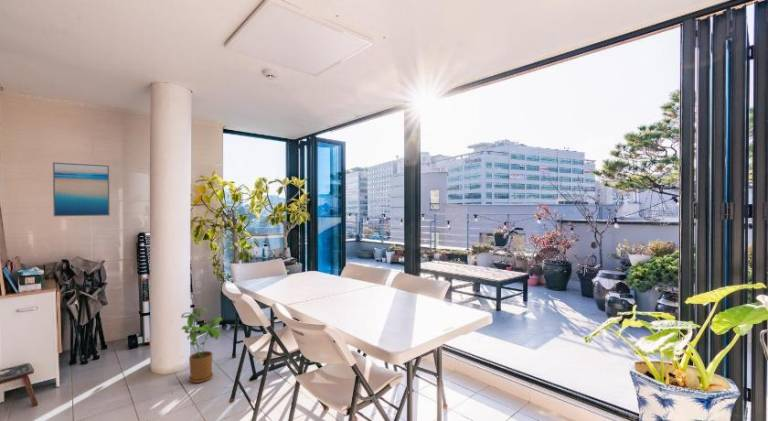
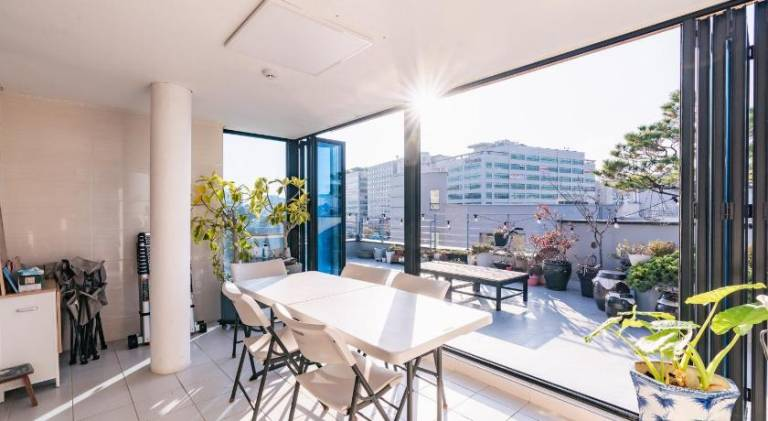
- wall art [52,161,111,217]
- house plant [180,306,224,384]
